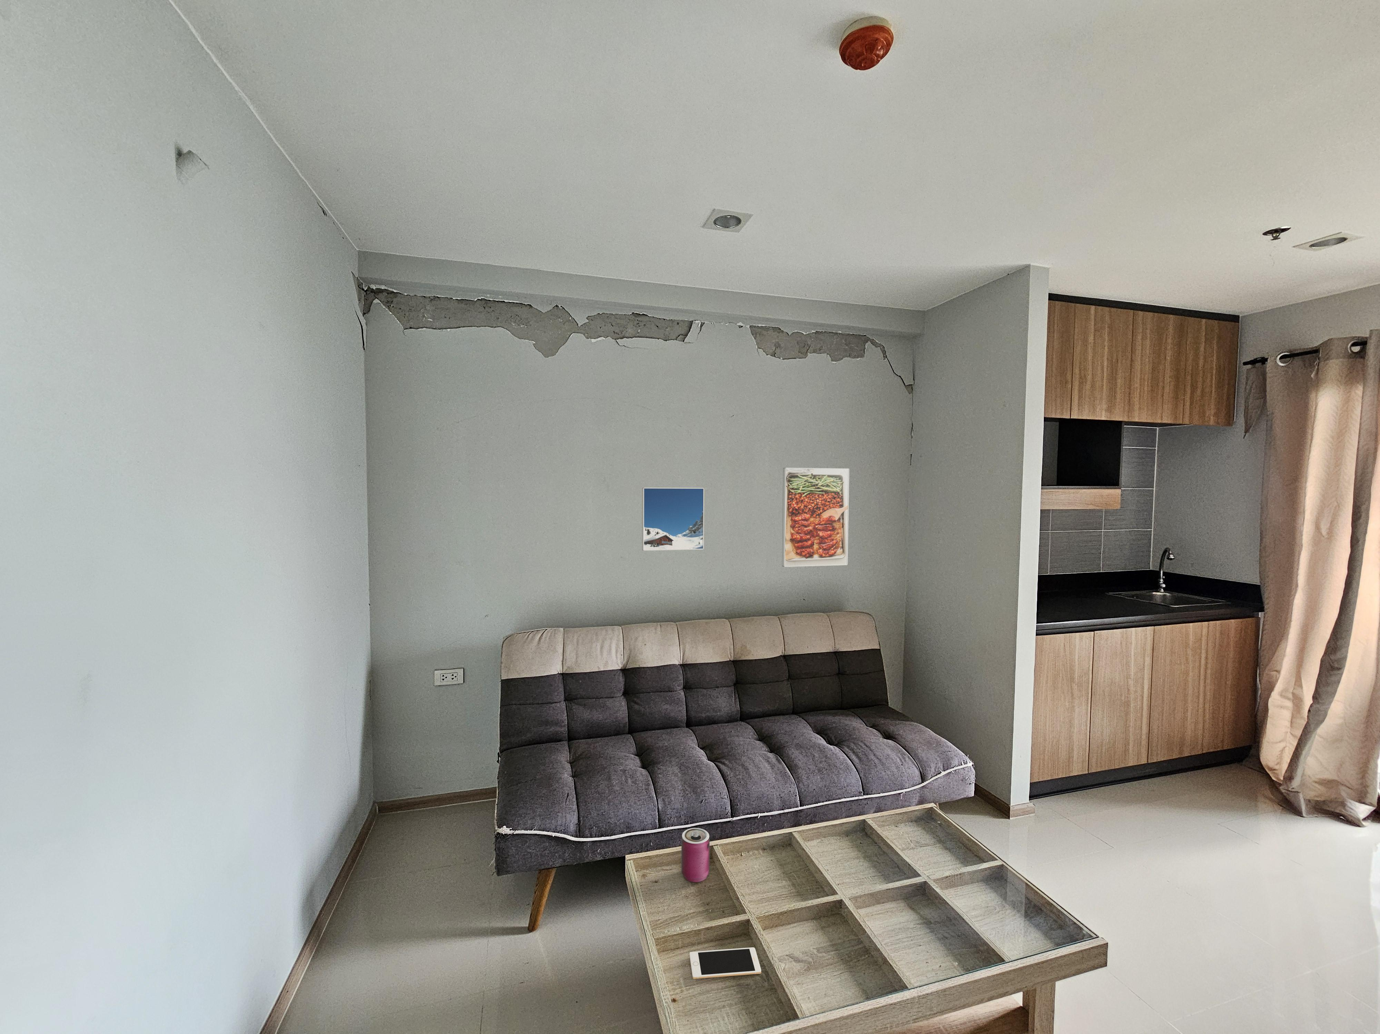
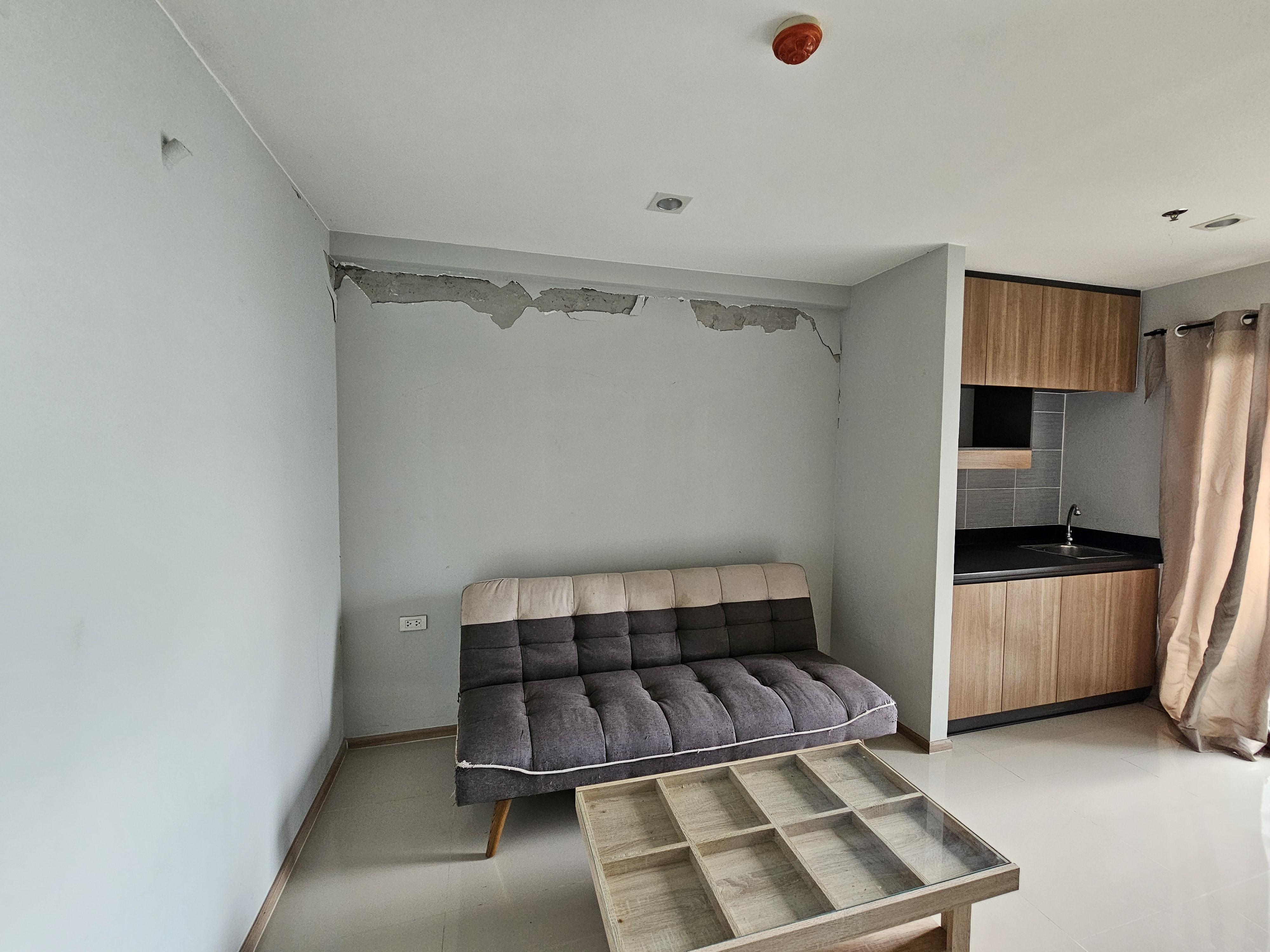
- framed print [781,467,850,567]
- cell phone [689,947,762,980]
- can [681,828,710,883]
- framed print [642,488,704,551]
